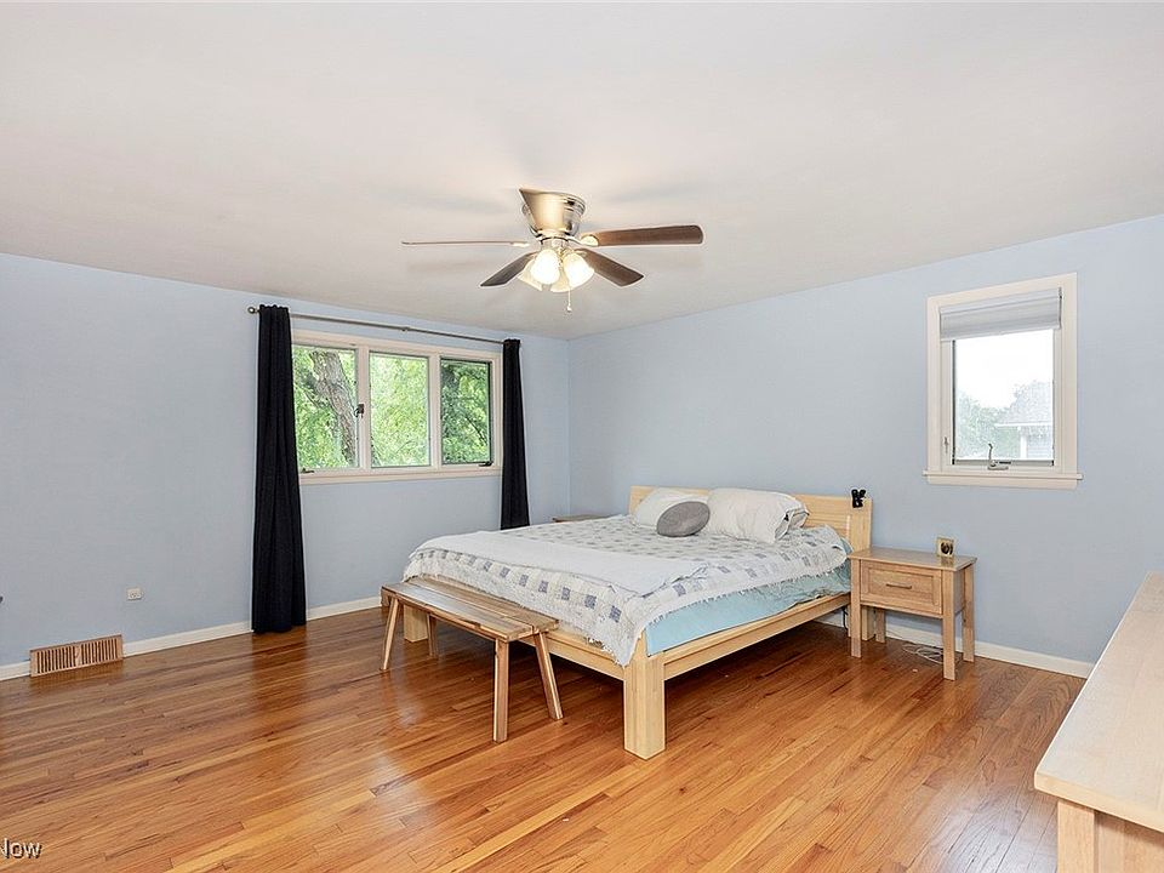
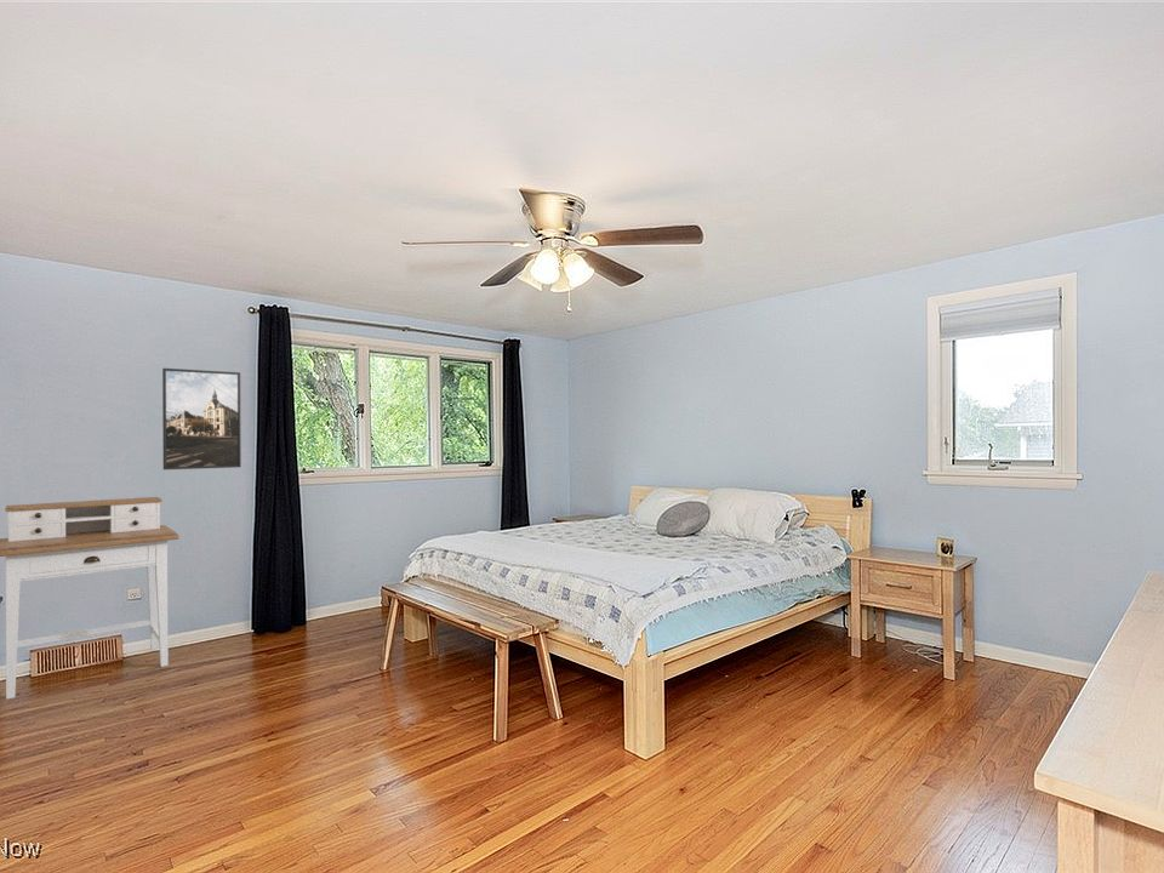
+ desk [0,496,179,700]
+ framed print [161,367,242,470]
